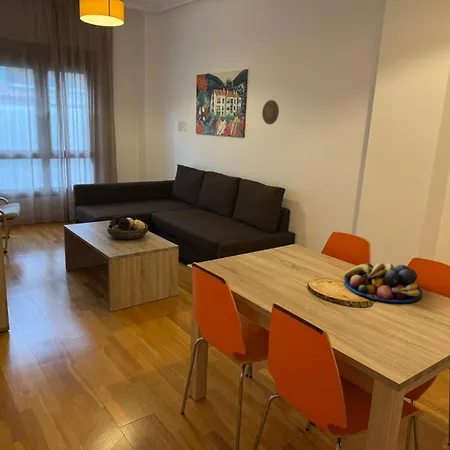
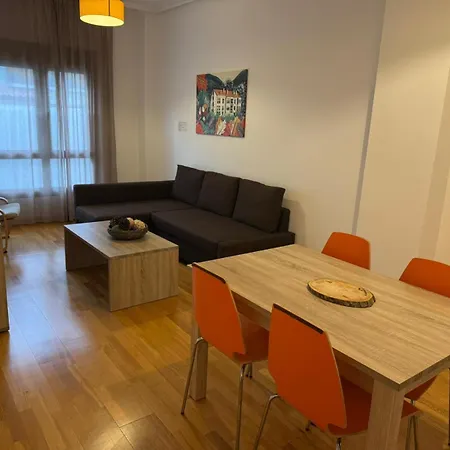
- fruit bowl [343,262,424,304]
- decorative plate [261,99,280,125]
